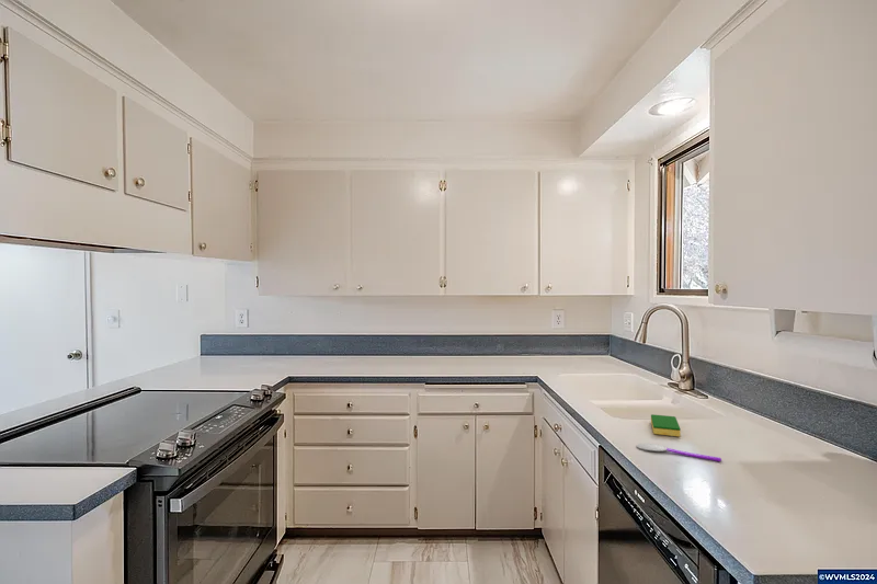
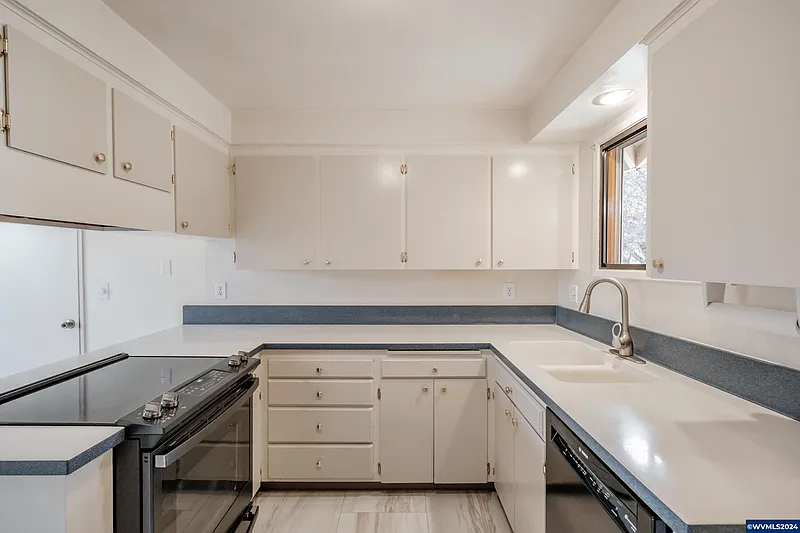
- spoon [636,443,722,462]
- dish sponge [650,413,682,437]
